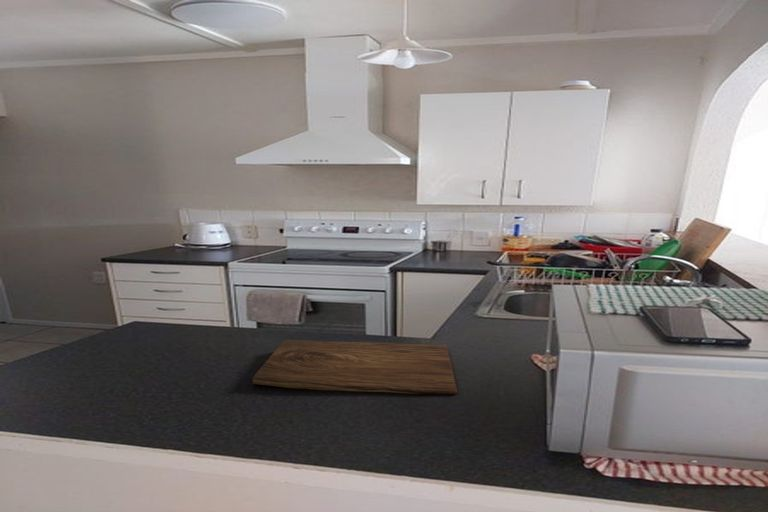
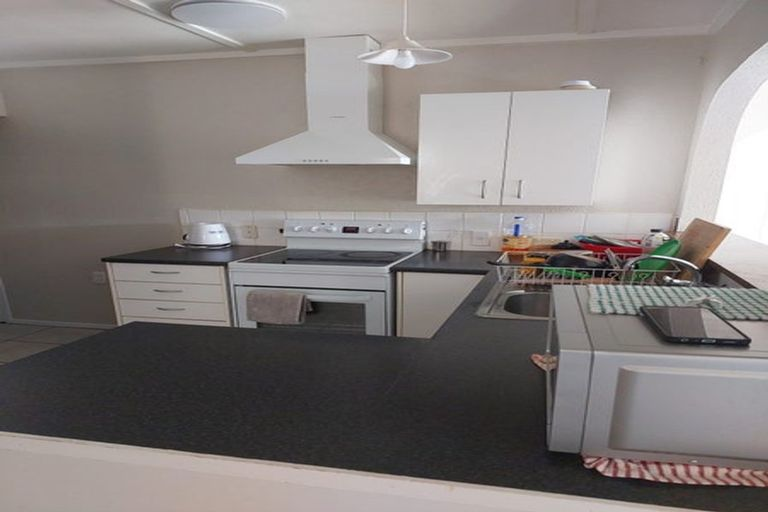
- cutting board [251,339,458,395]
